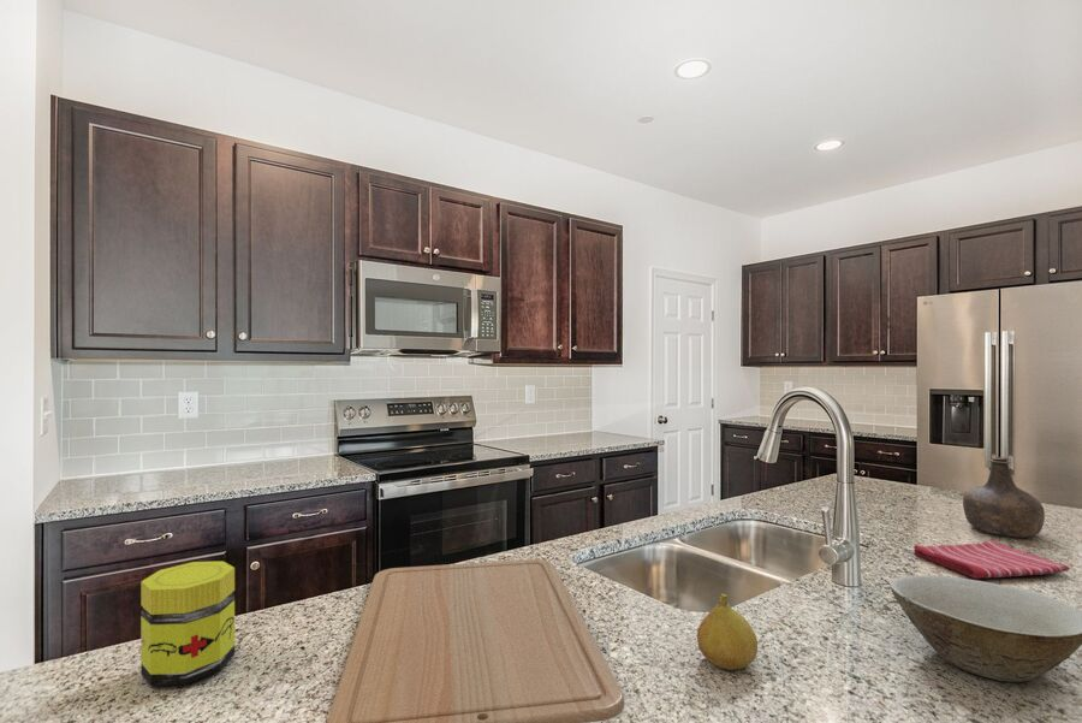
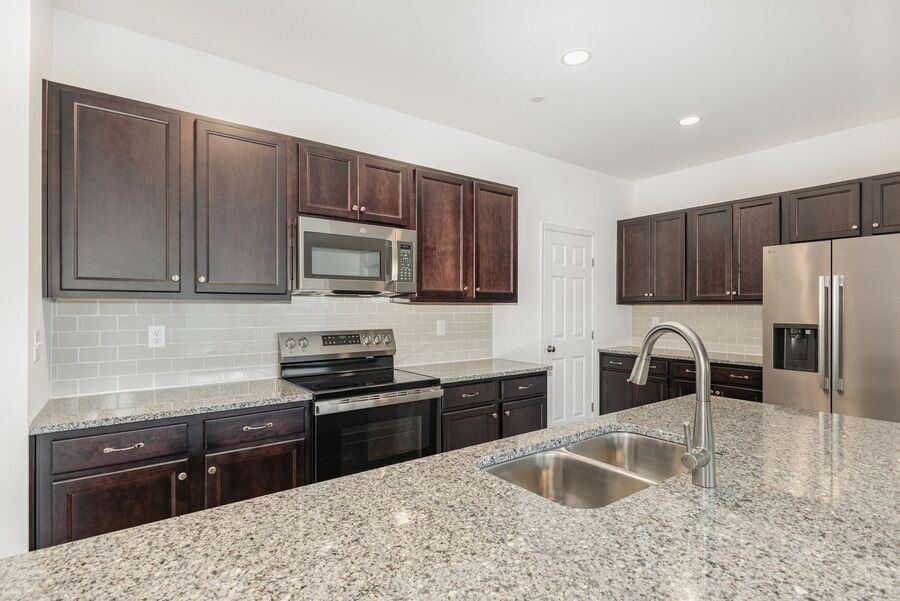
- fruit [696,593,759,671]
- dish towel [912,539,1070,580]
- bottle [962,456,1046,539]
- chopping board [326,558,625,723]
- bowl [890,575,1082,683]
- jar [139,561,236,687]
